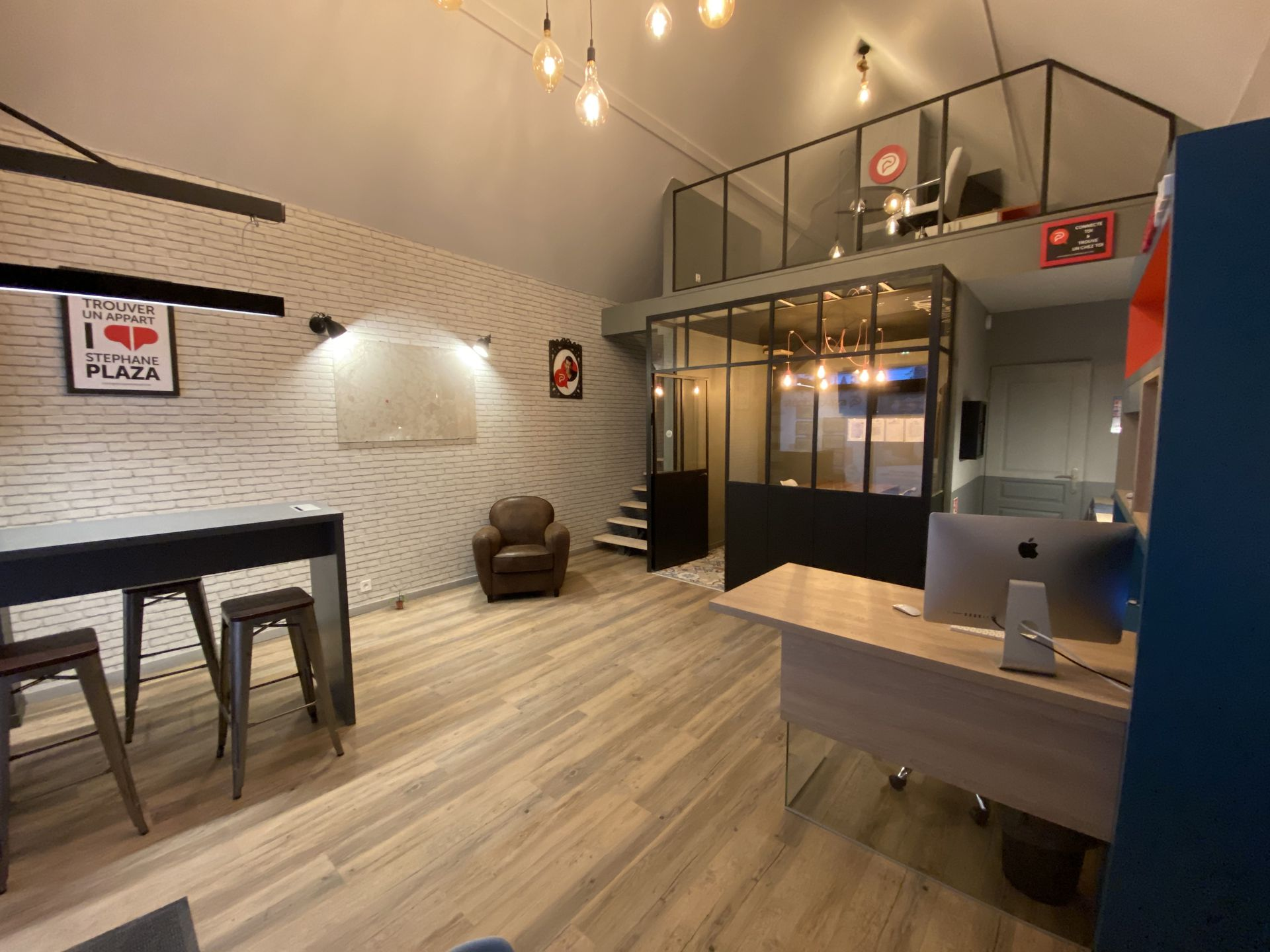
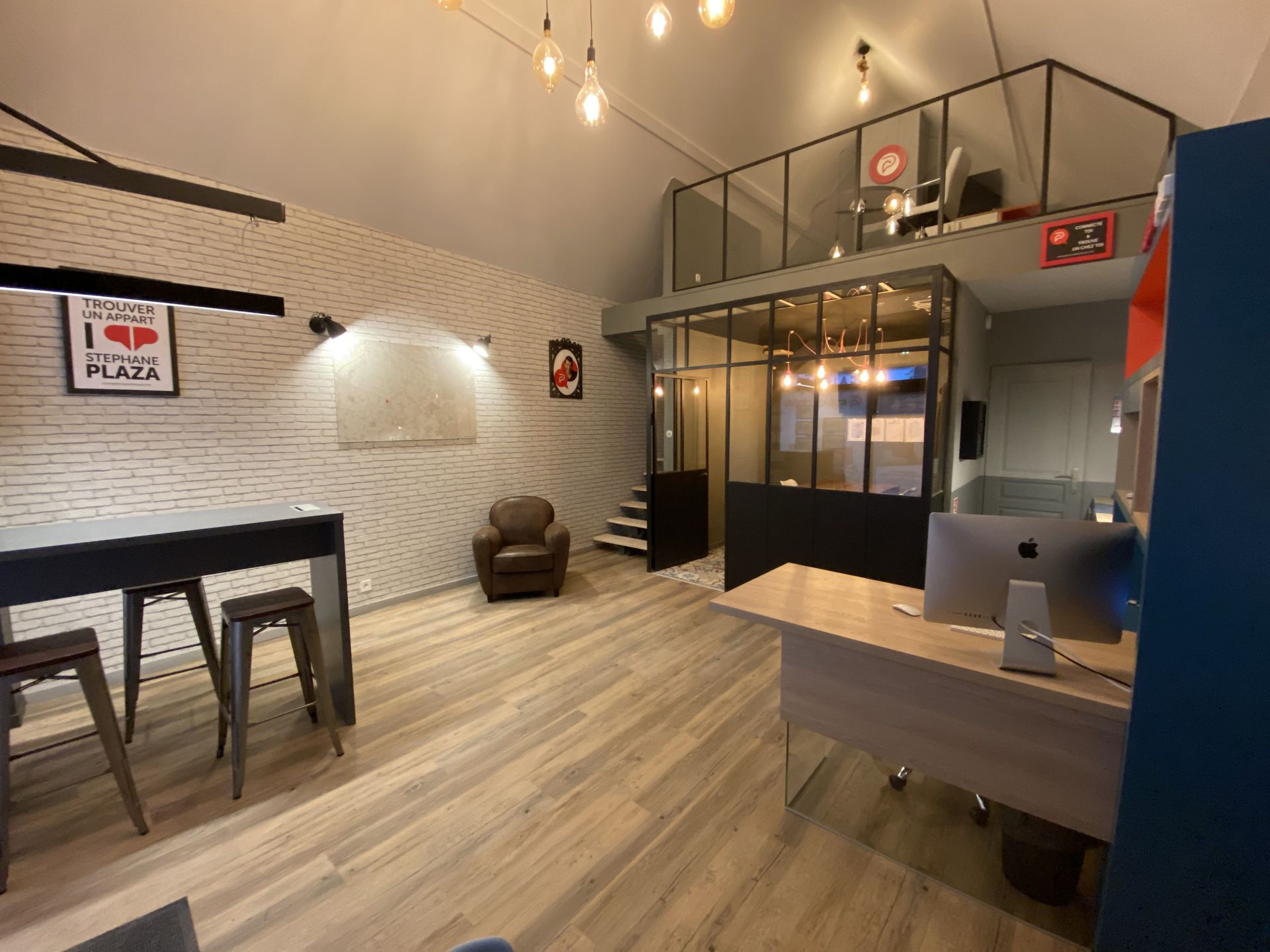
- potted plant [388,582,413,610]
